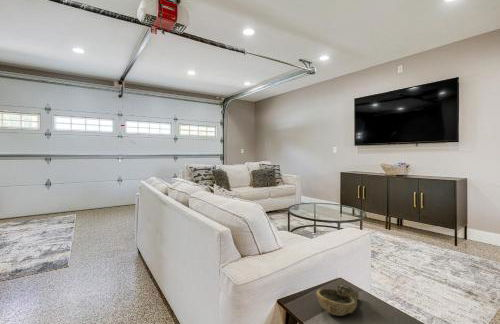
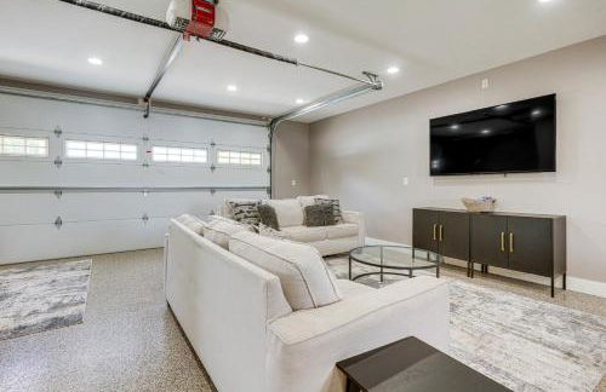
- decorative bowl [315,283,361,317]
